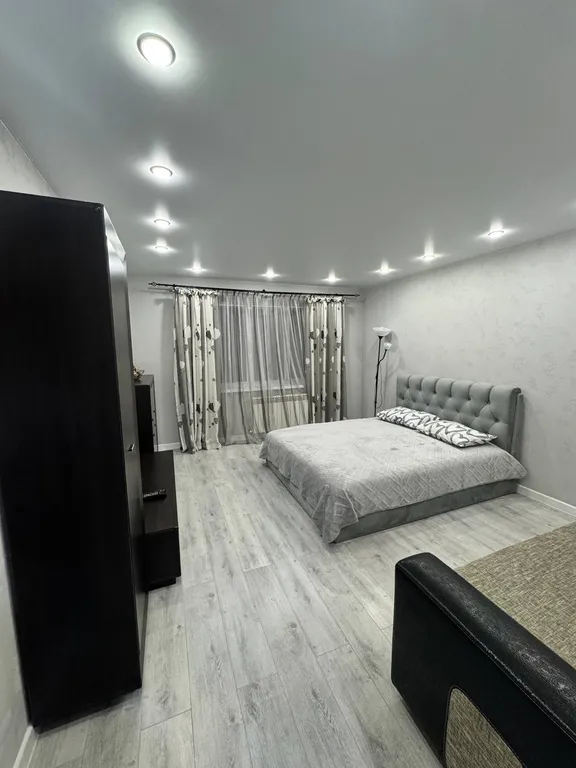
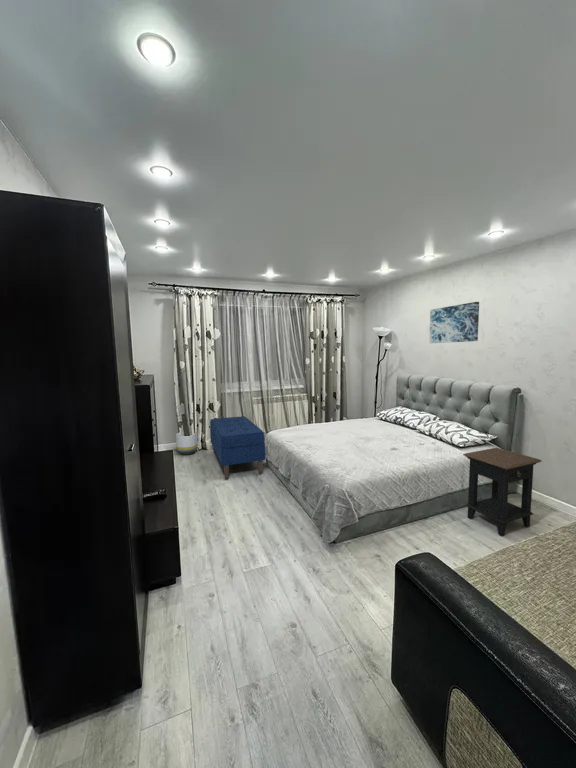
+ bench [209,415,266,479]
+ side table [462,447,543,537]
+ wall art [429,301,480,344]
+ planter [175,431,199,455]
